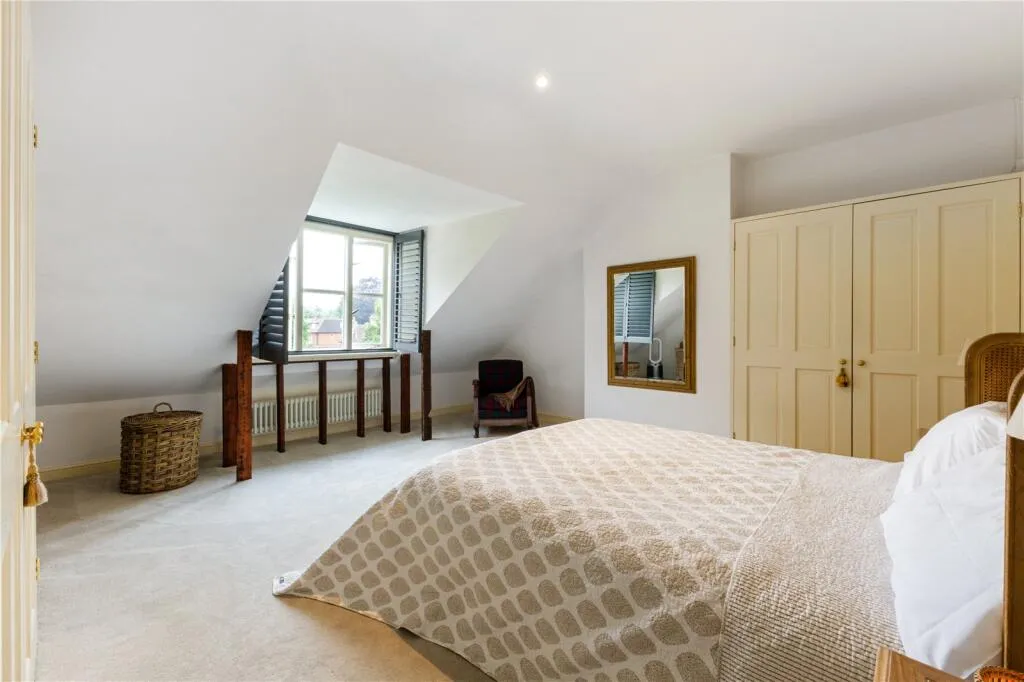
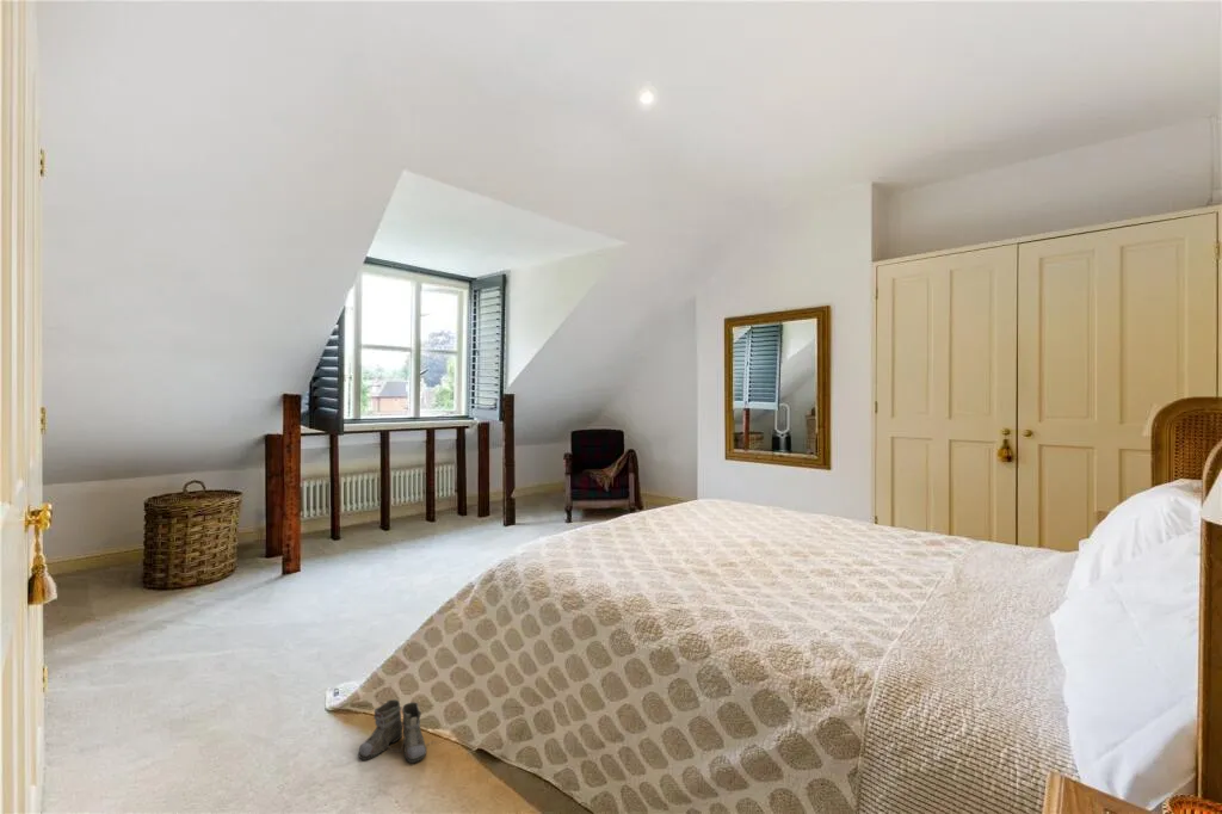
+ boots [357,698,438,764]
